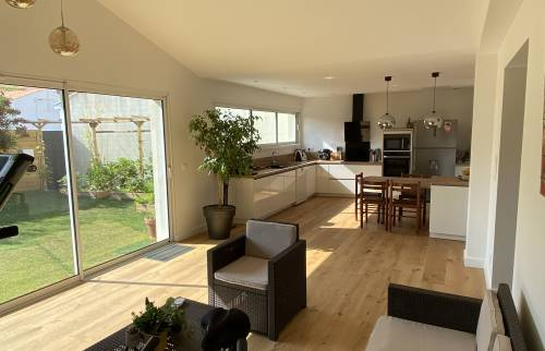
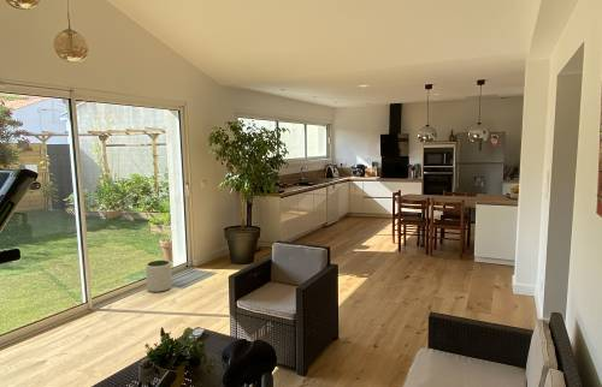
+ plant pot [144,260,173,293]
